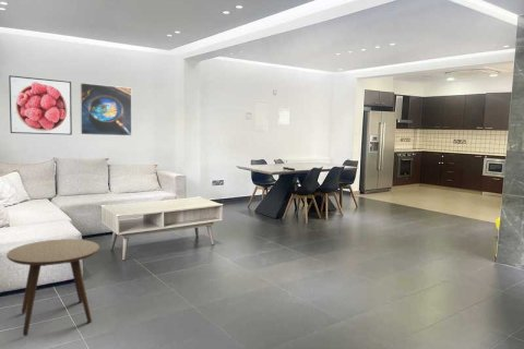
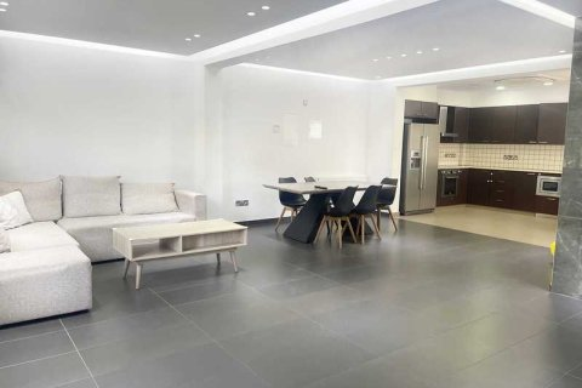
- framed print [79,82,133,137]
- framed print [8,74,73,136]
- side table [5,238,100,337]
